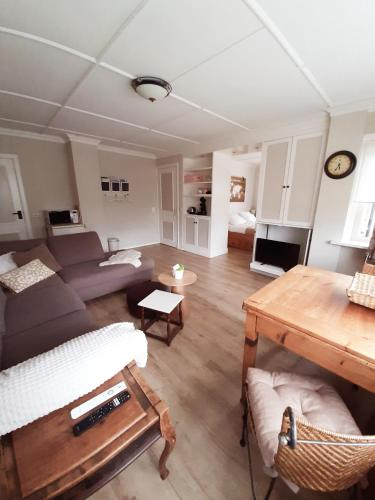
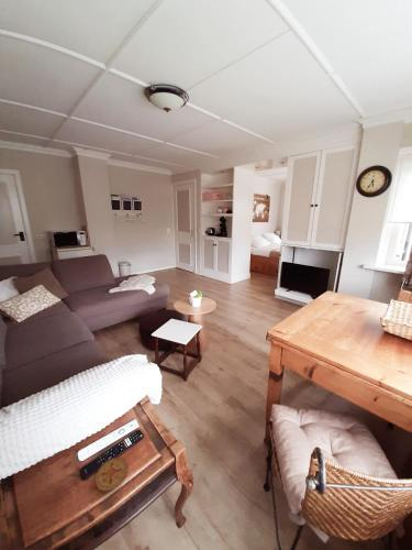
+ coaster [94,458,127,492]
